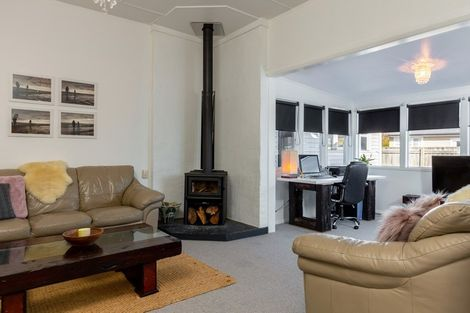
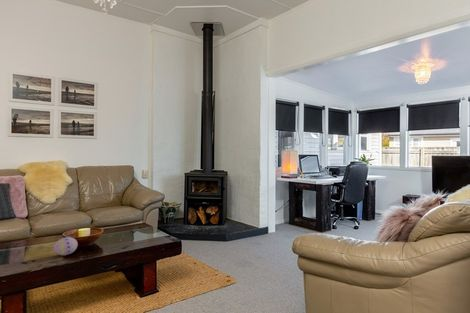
+ decorative egg [52,236,79,256]
